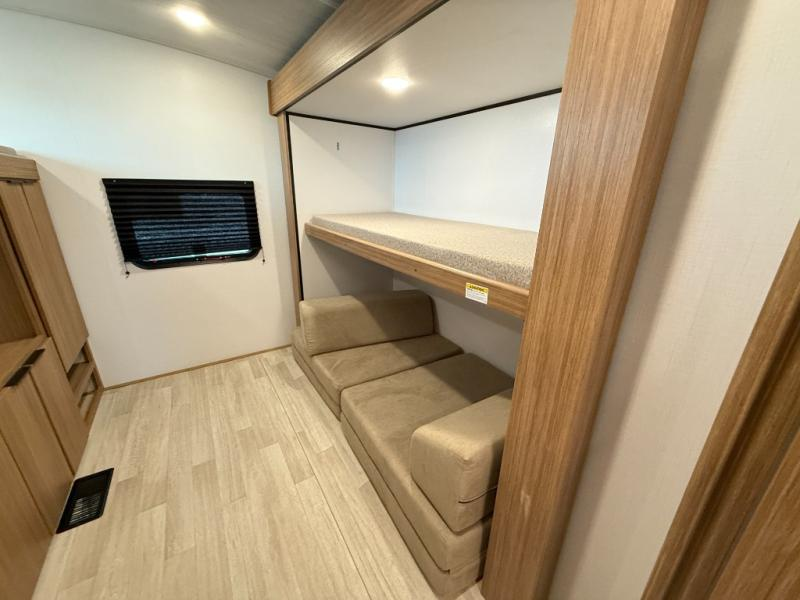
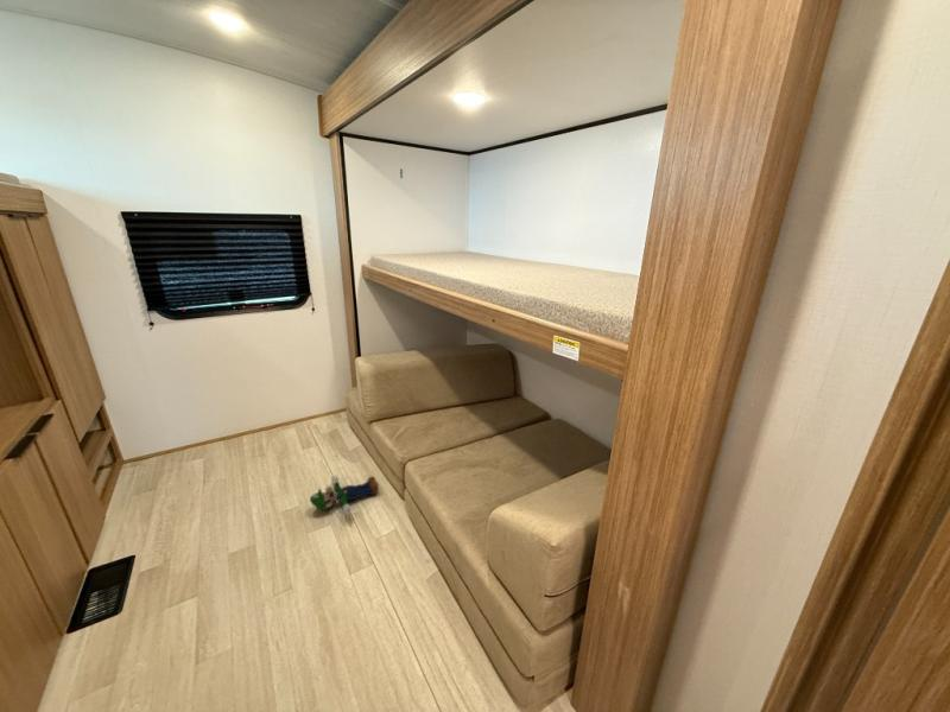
+ plush toy [309,475,380,520]
